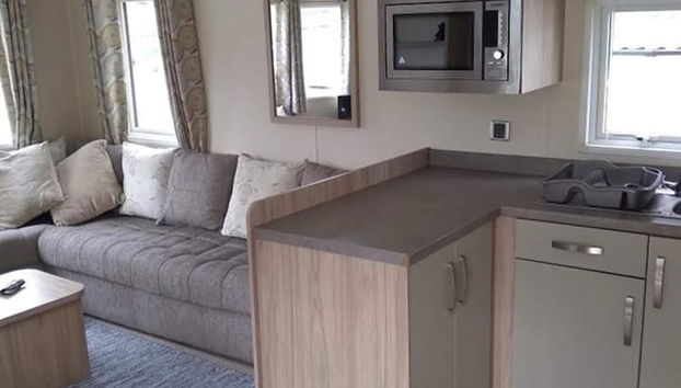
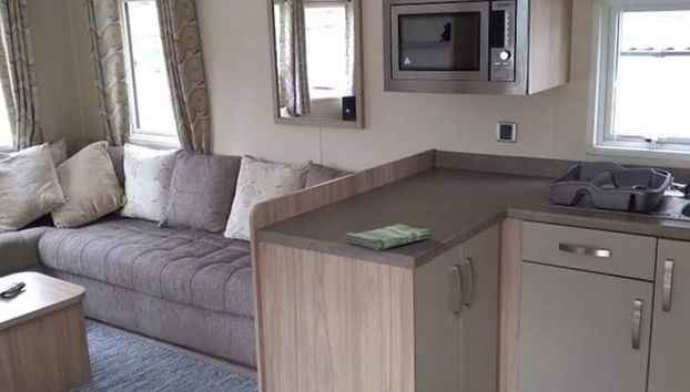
+ dish towel [343,224,433,251]
